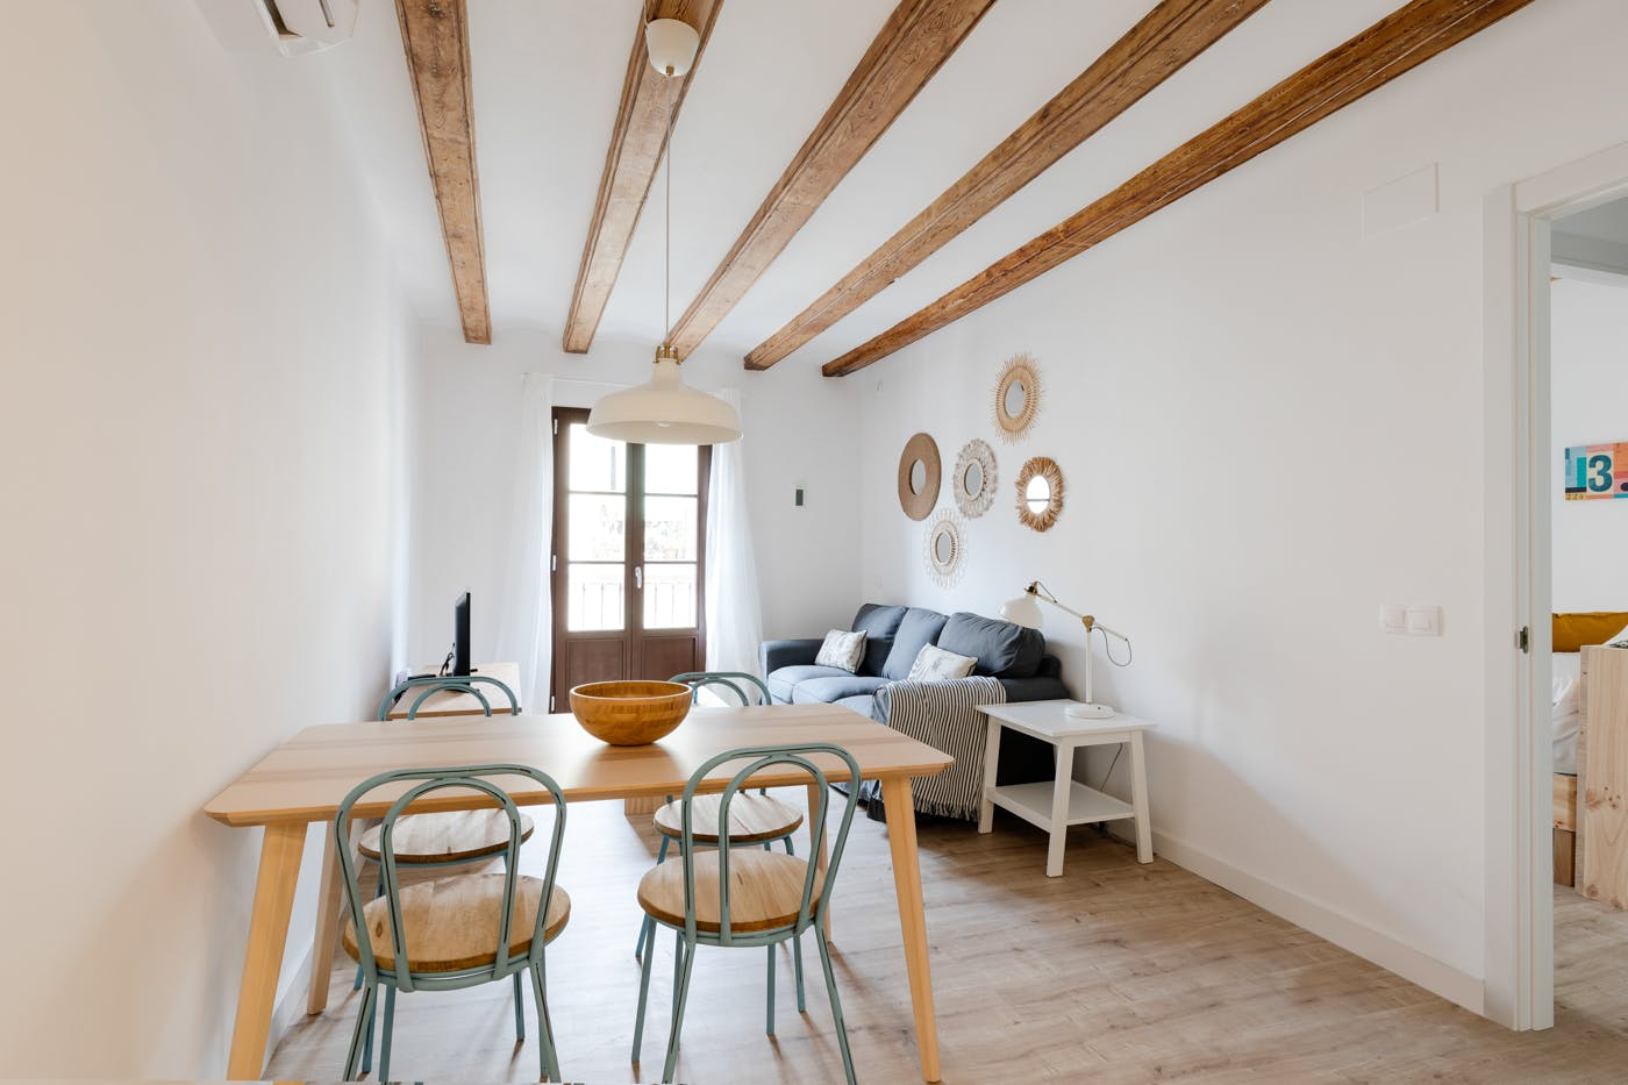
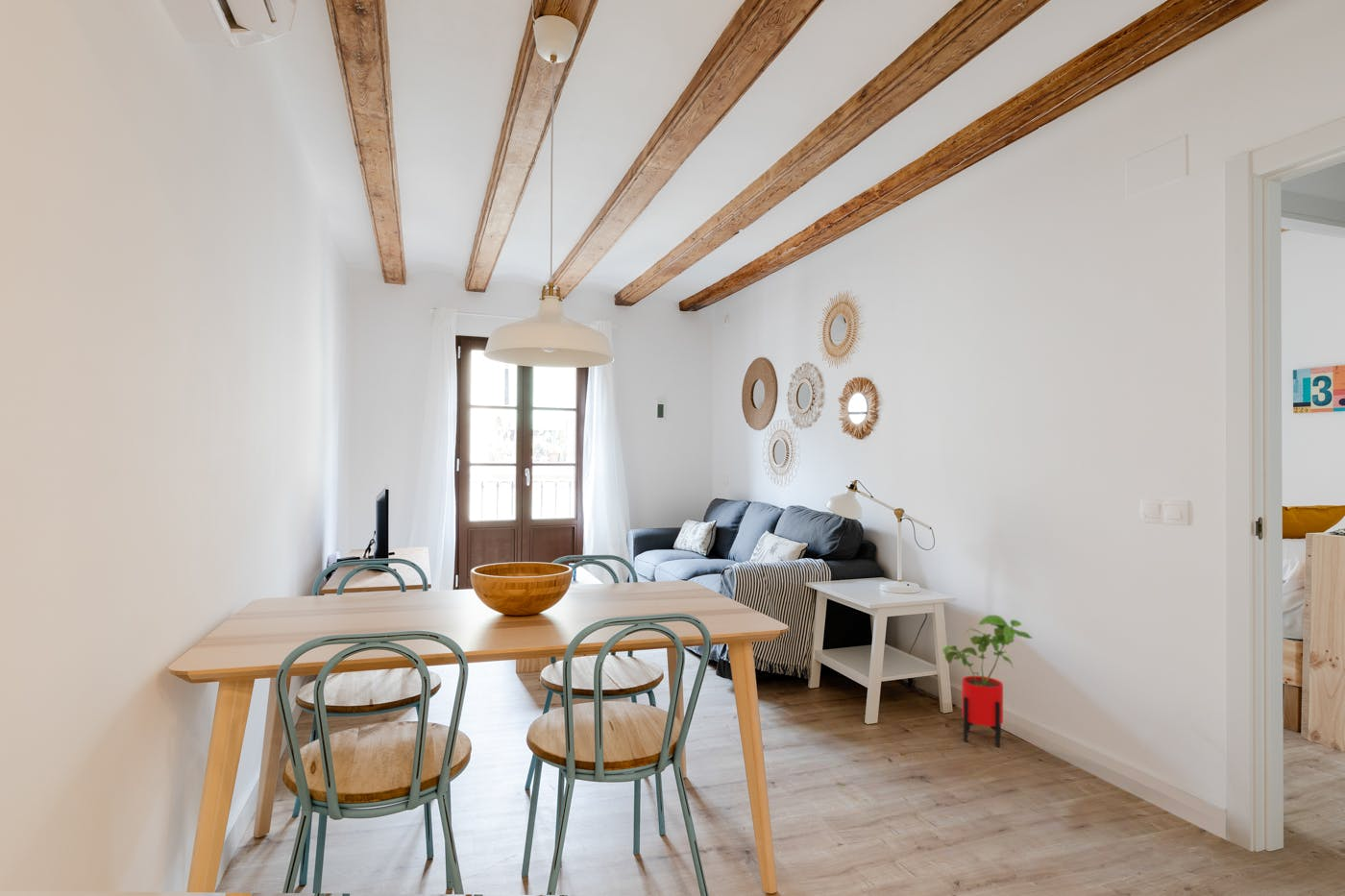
+ house plant [942,615,1034,748]
